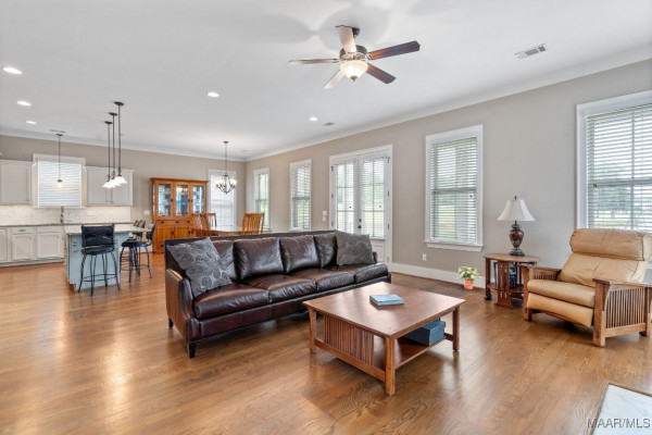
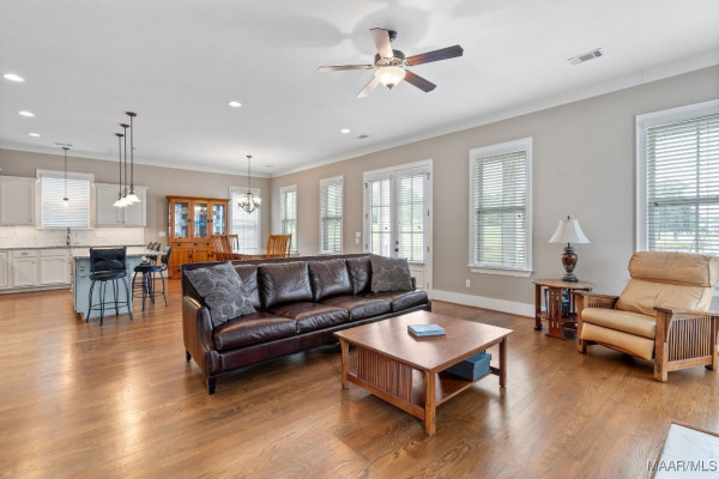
- potted plant [456,264,482,290]
